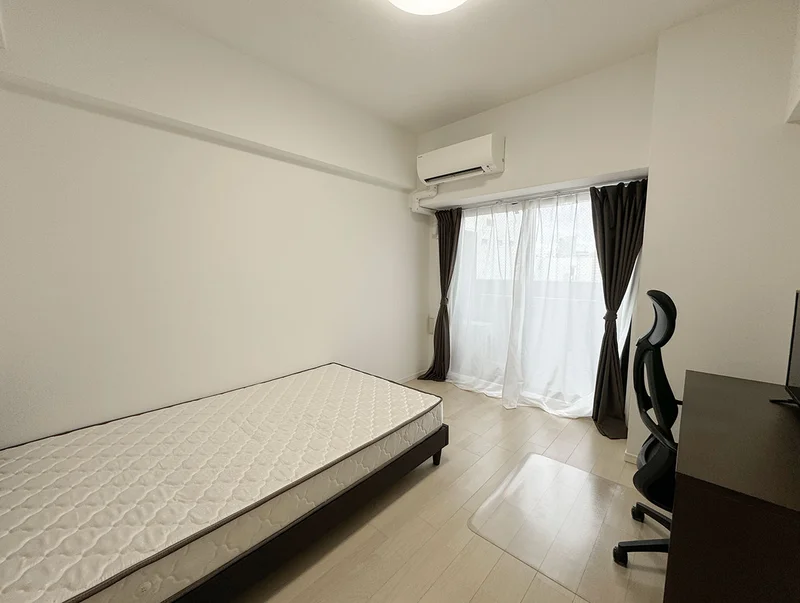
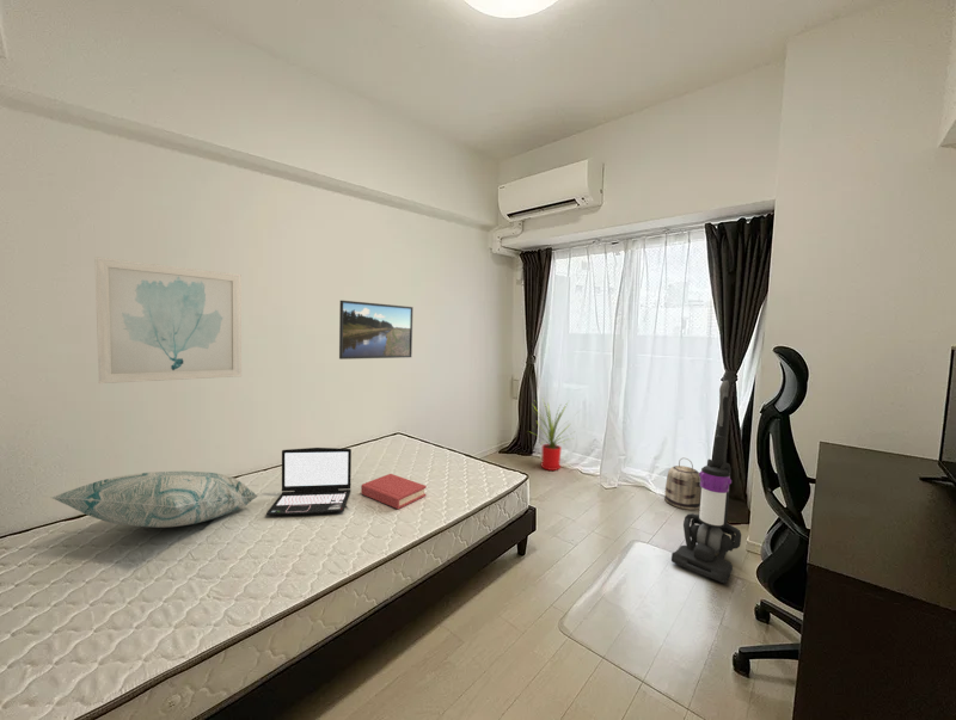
+ vacuum cleaner [670,379,742,585]
+ hardback book [360,473,428,510]
+ laptop [265,447,353,516]
+ basket [663,457,701,511]
+ wall art [93,256,243,384]
+ house plant [527,395,580,472]
+ decorative pillow [51,470,259,529]
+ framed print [338,300,413,361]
